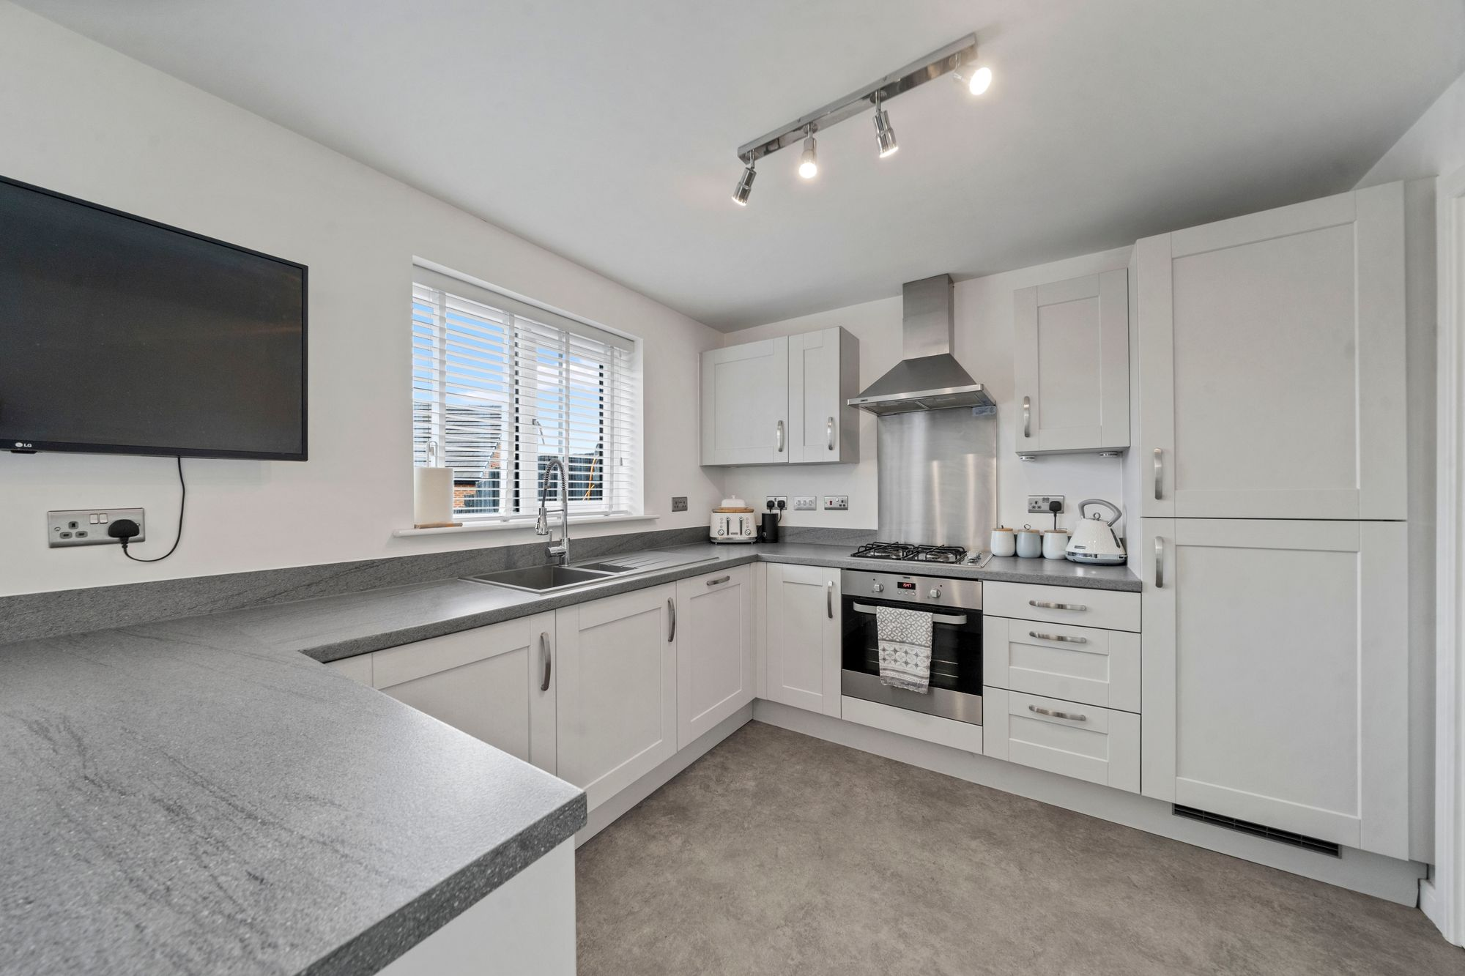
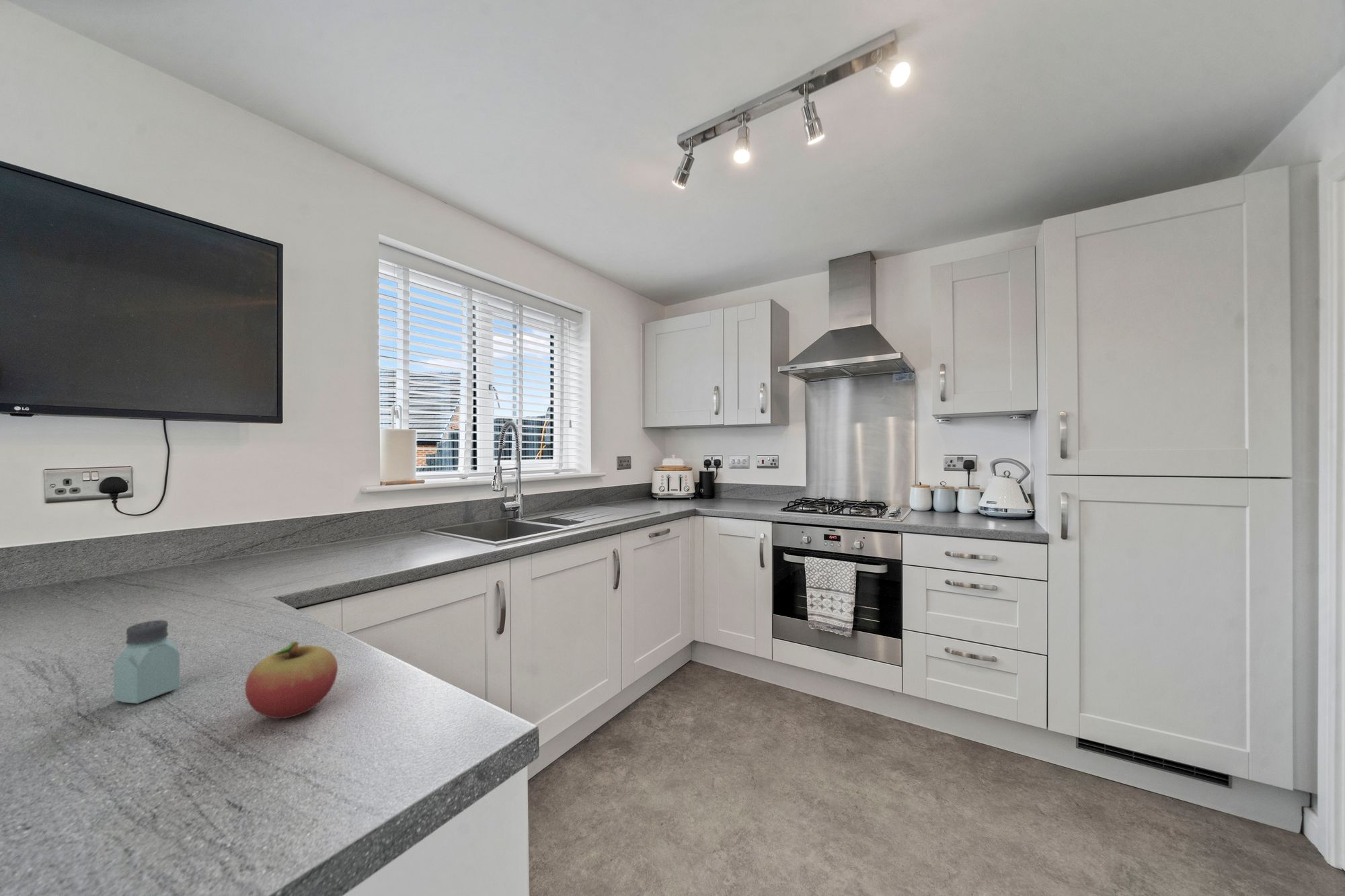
+ saltshaker [113,619,180,704]
+ fruit [244,641,338,719]
